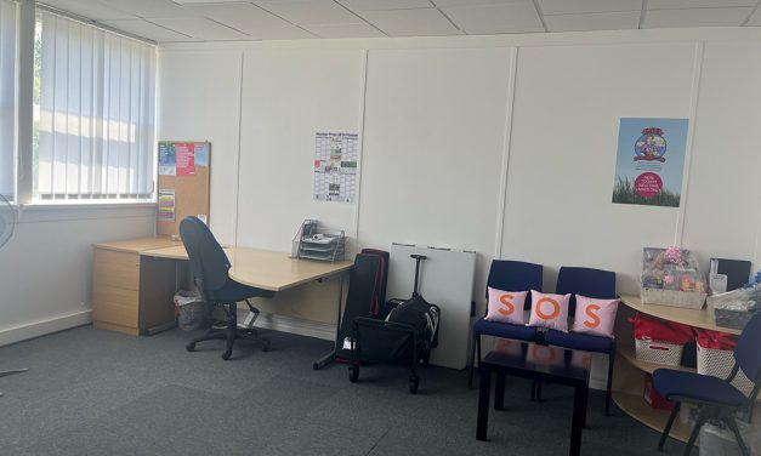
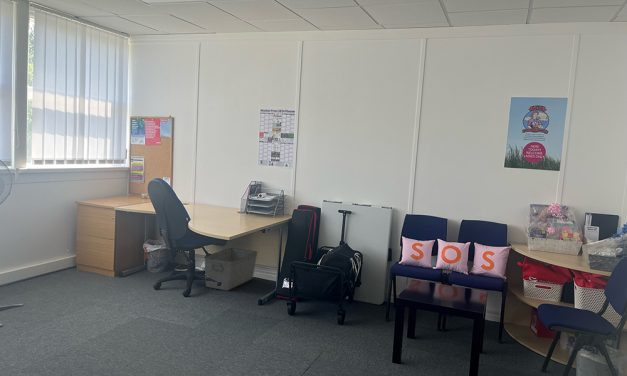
+ storage bin [203,247,258,292]
